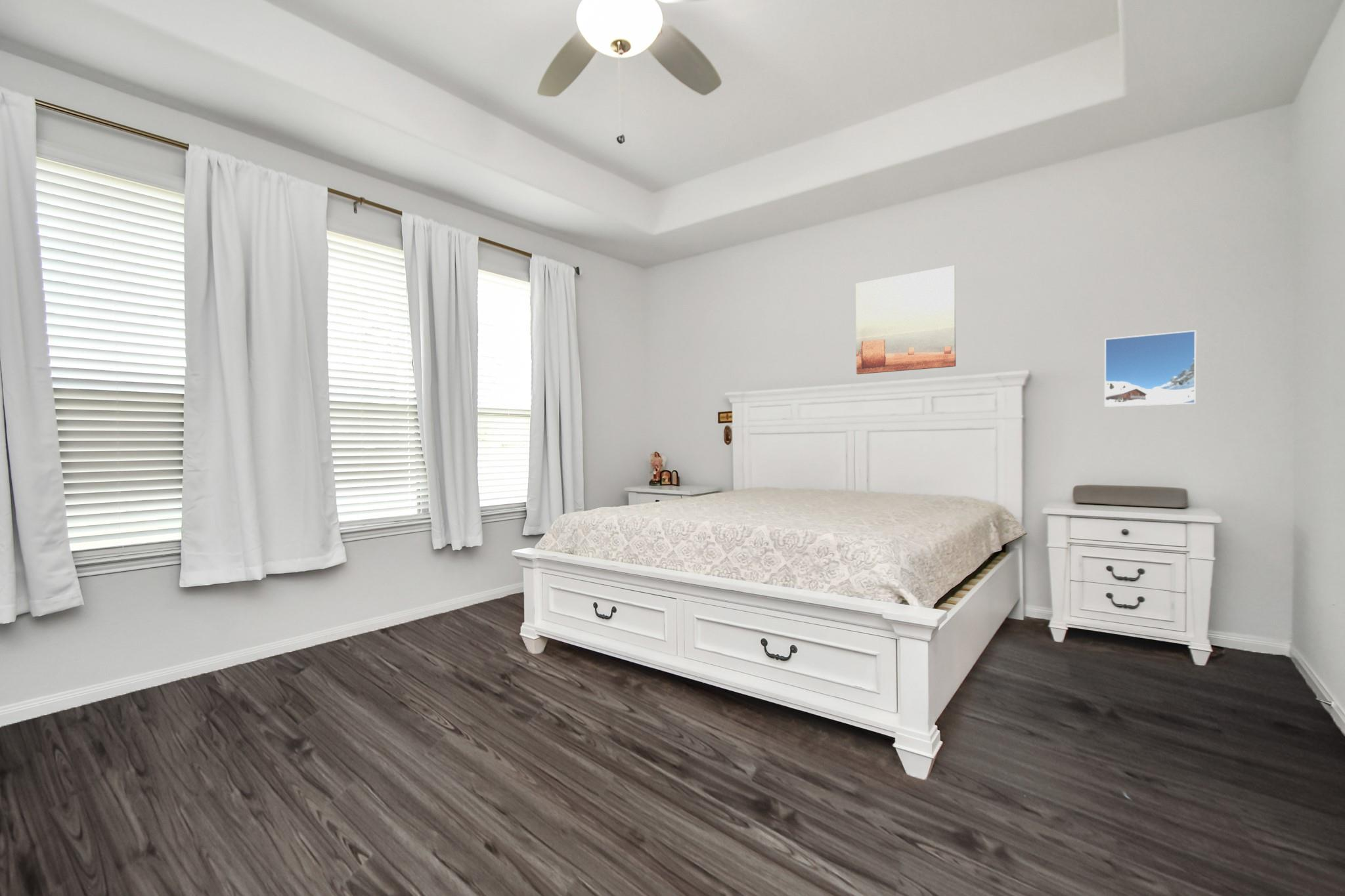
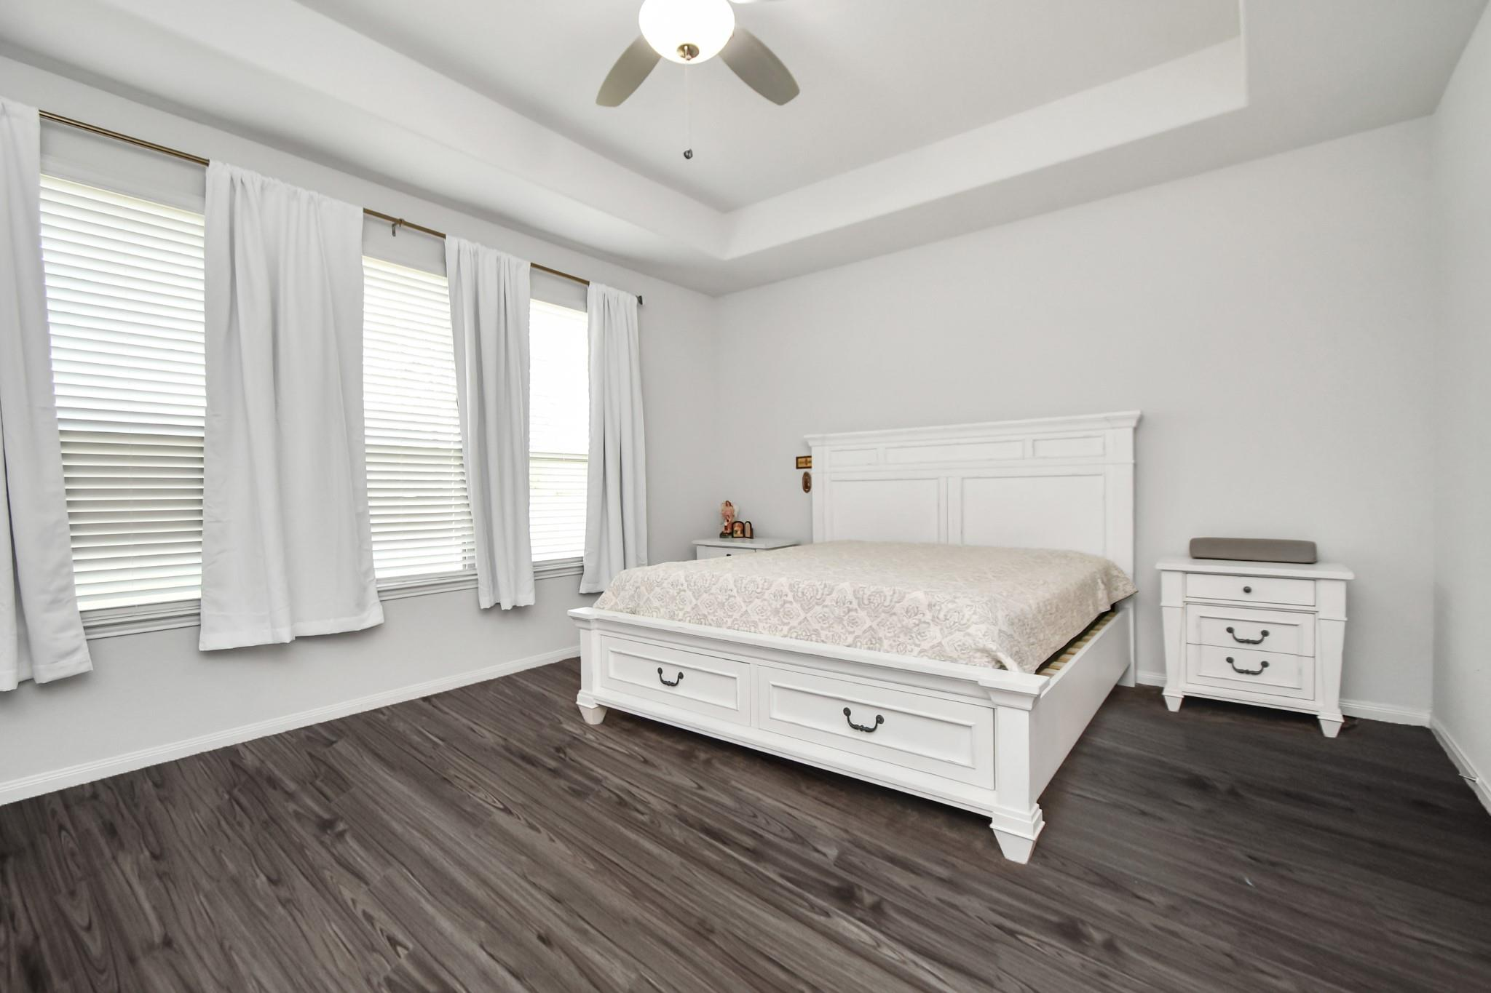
- wall art [855,265,956,375]
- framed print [1104,330,1197,408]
